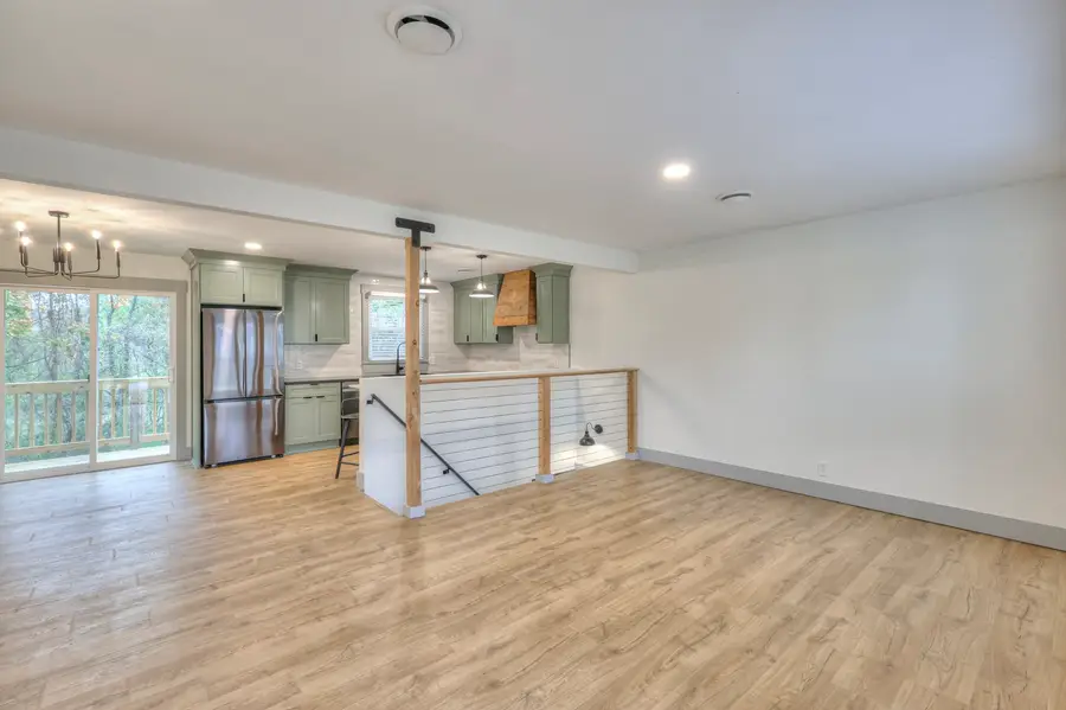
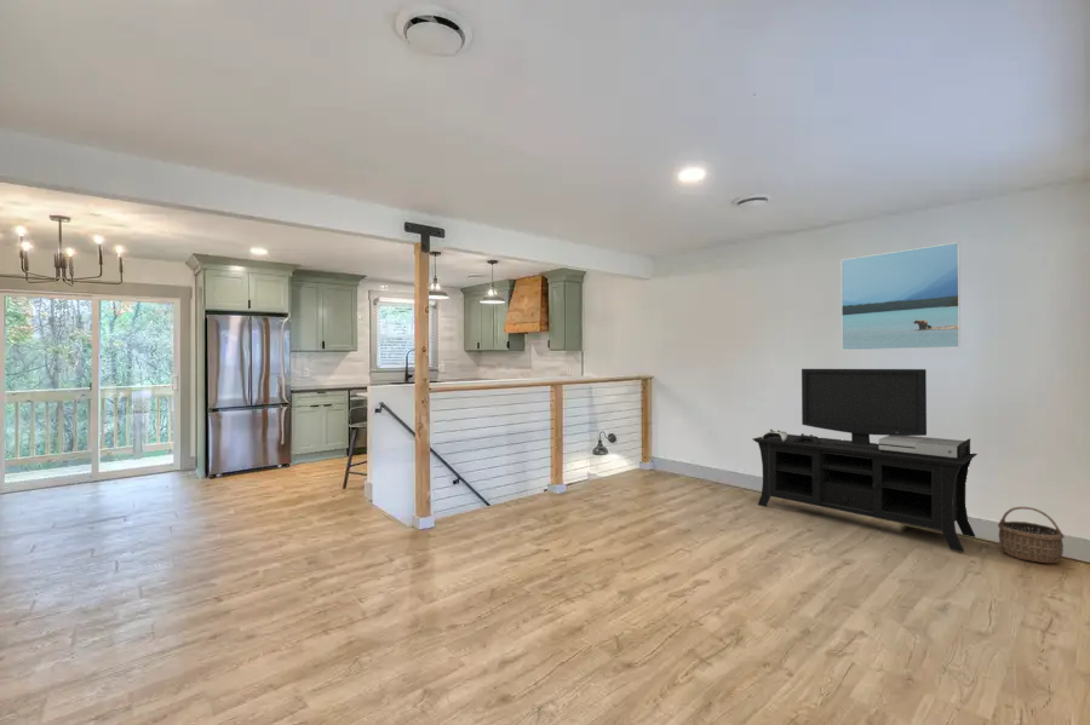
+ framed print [841,241,962,351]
+ wicker basket [997,506,1065,564]
+ media console [751,368,979,553]
